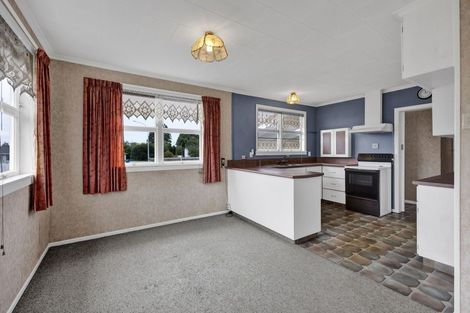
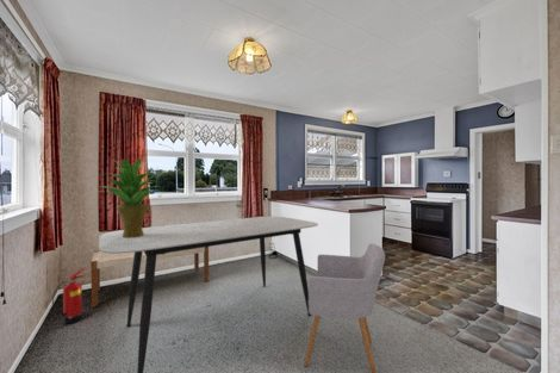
+ potted plant [95,157,158,238]
+ fire extinguisher [51,267,87,325]
+ dining table [98,216,319,373]
+ chair [303,242,386,373]
+ bench [89,247,210,309]
